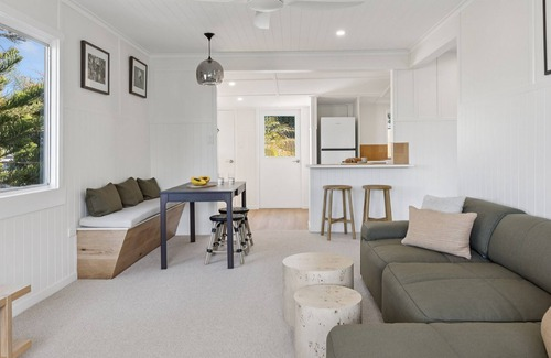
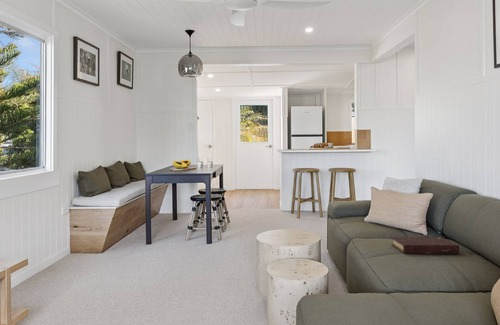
+ book [390,236,460,255]
